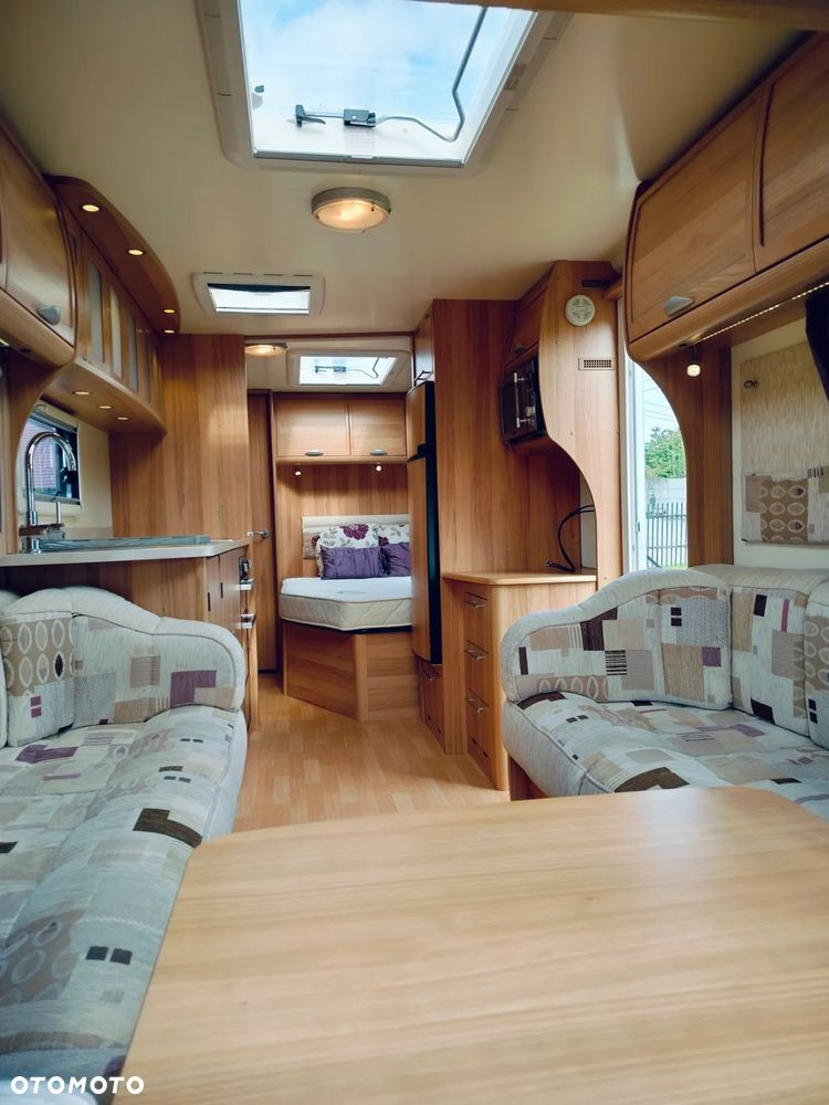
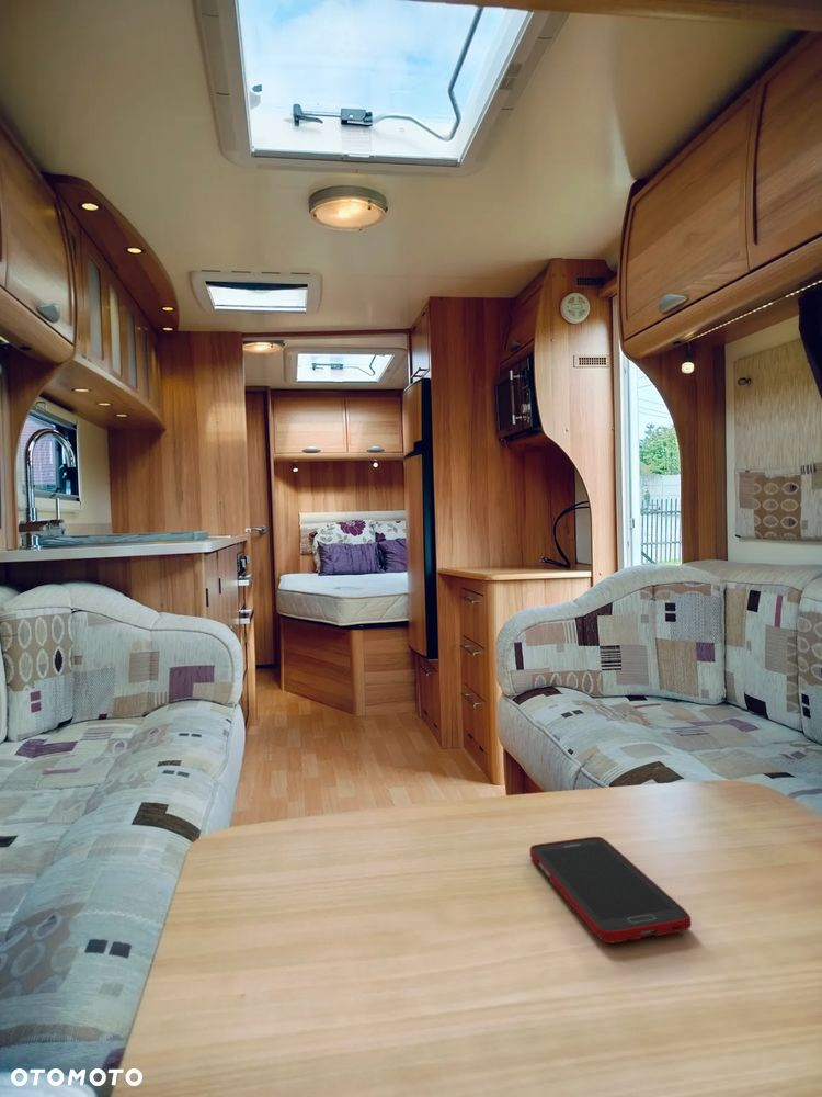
+ cell phone [529,836,692,945]
